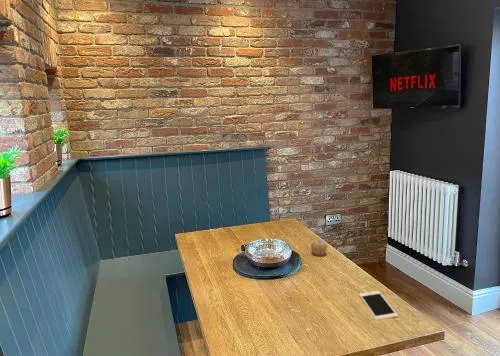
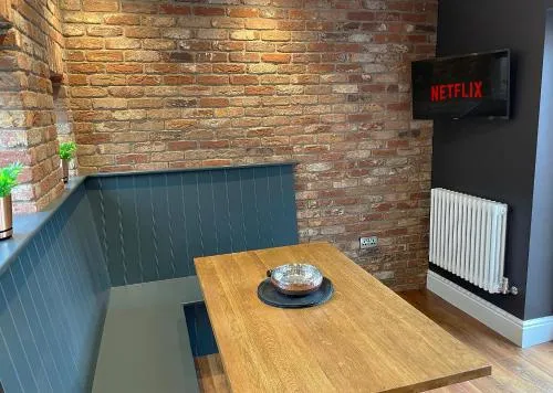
- cell phone [358,290,399,320]
- fruit [310,238,328,256]
